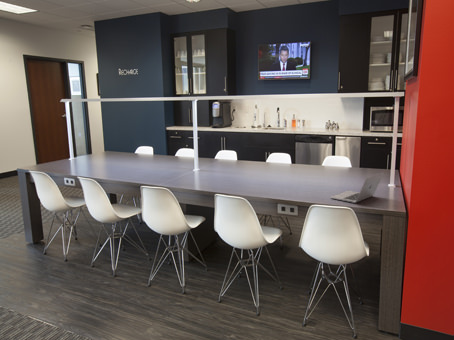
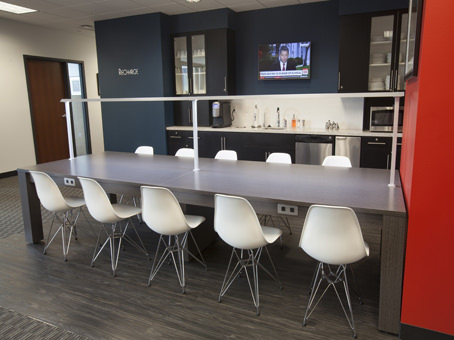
- laptop [329,171,385,204]
